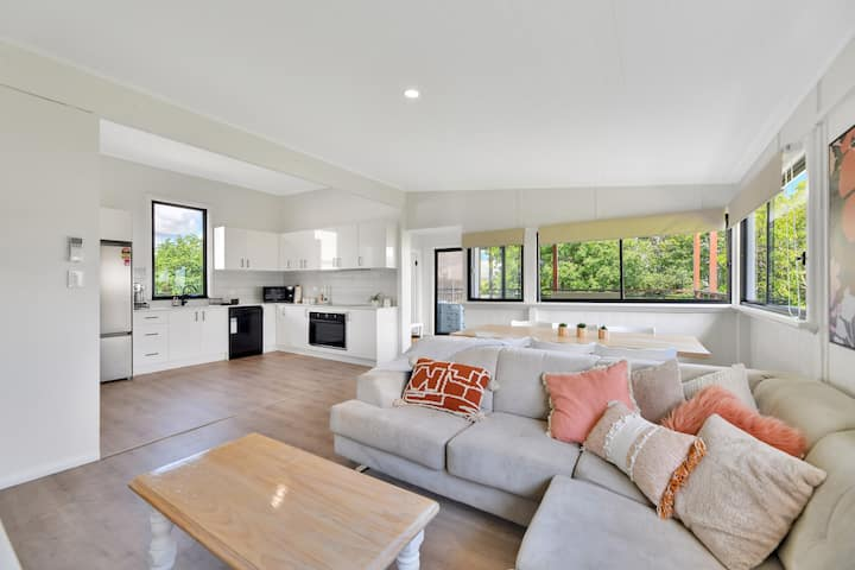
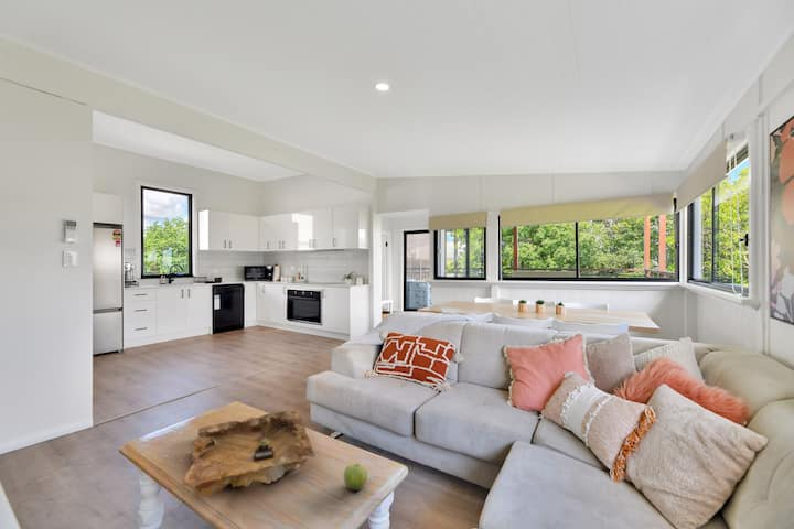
+ fruit [343,461,368,493]
+ decorative tray [181,409,316,499]
